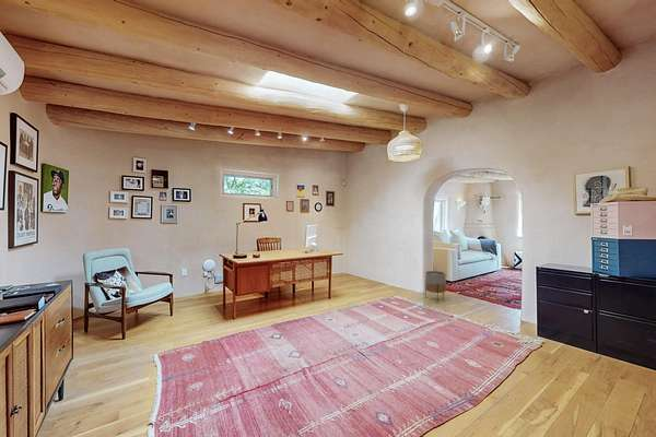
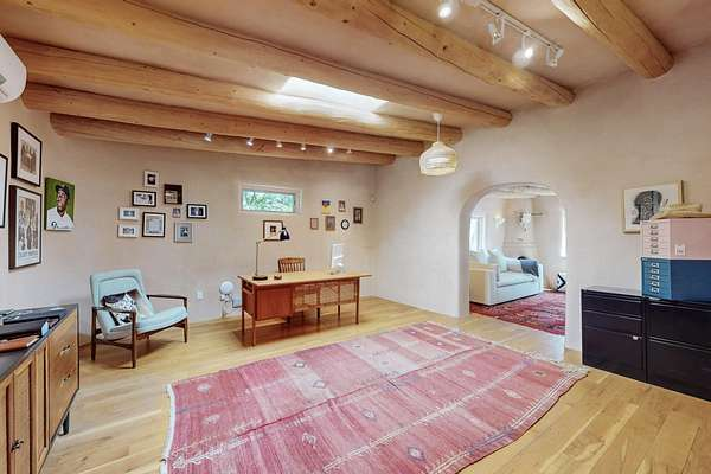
- planter [424,270,447,304]
